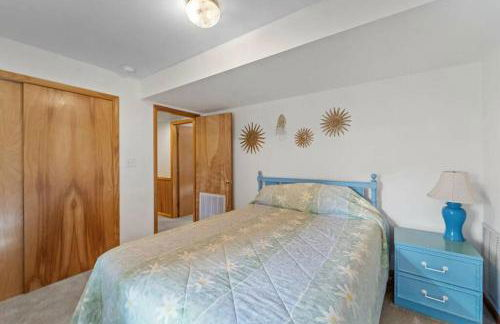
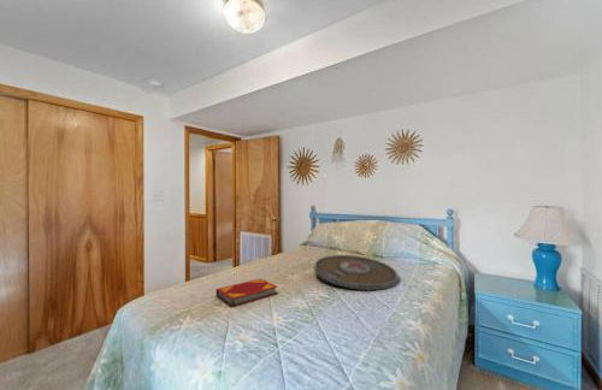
+ serving tray [313,254,400,291]
+ hardback book [216,278,279,308]
